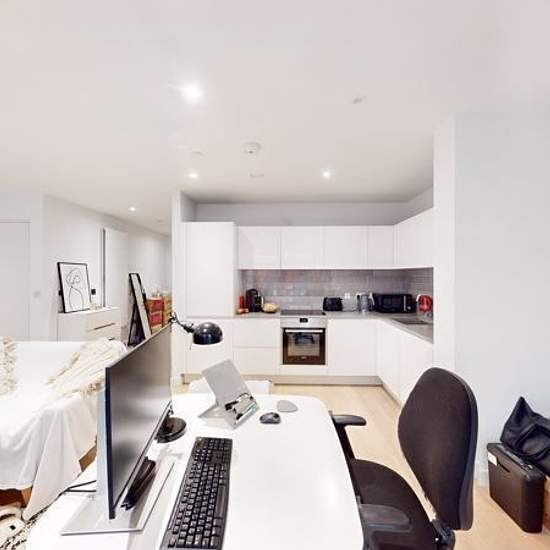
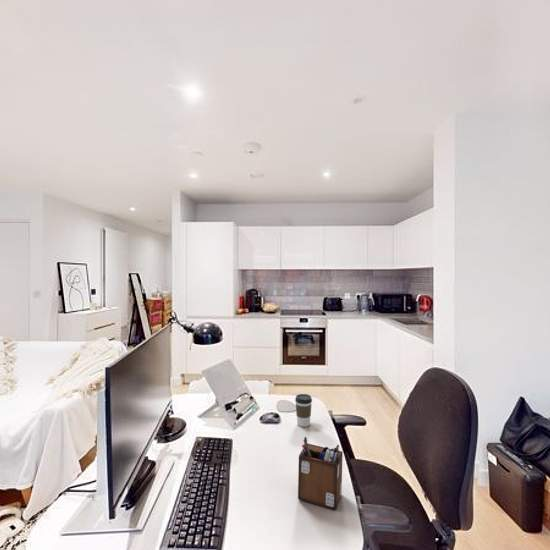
+ desk organizer [297,436,344,511]
+ coffee cup [294,393,313,428]
